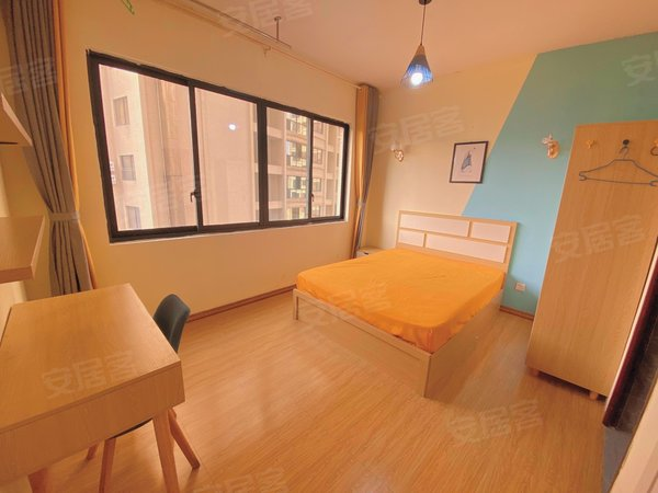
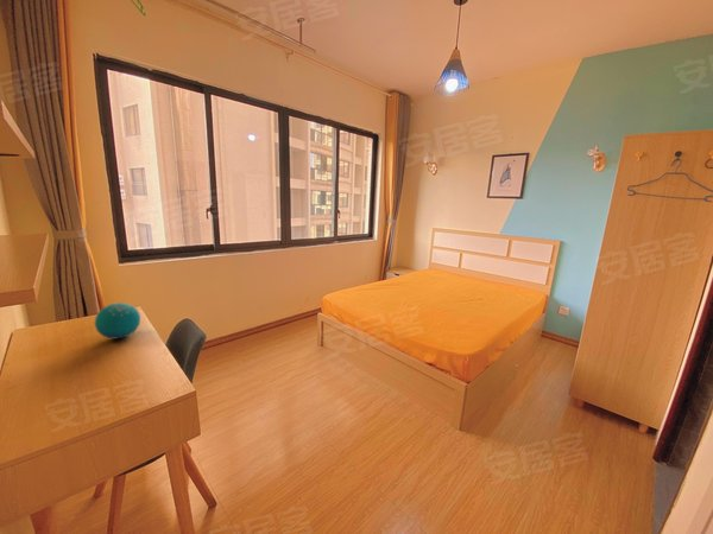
+ decorative orb [94,301,141,339]
